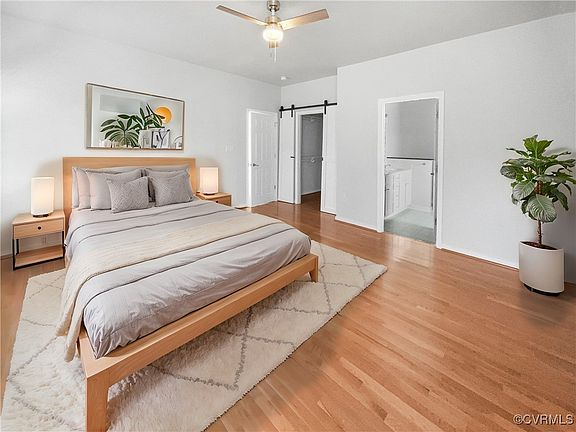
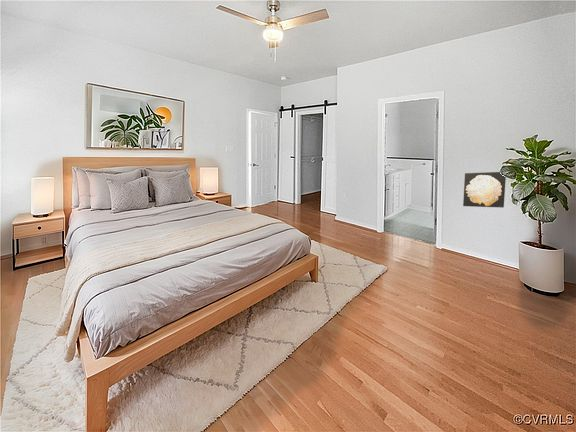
+ wall art [462,171,507,209]
